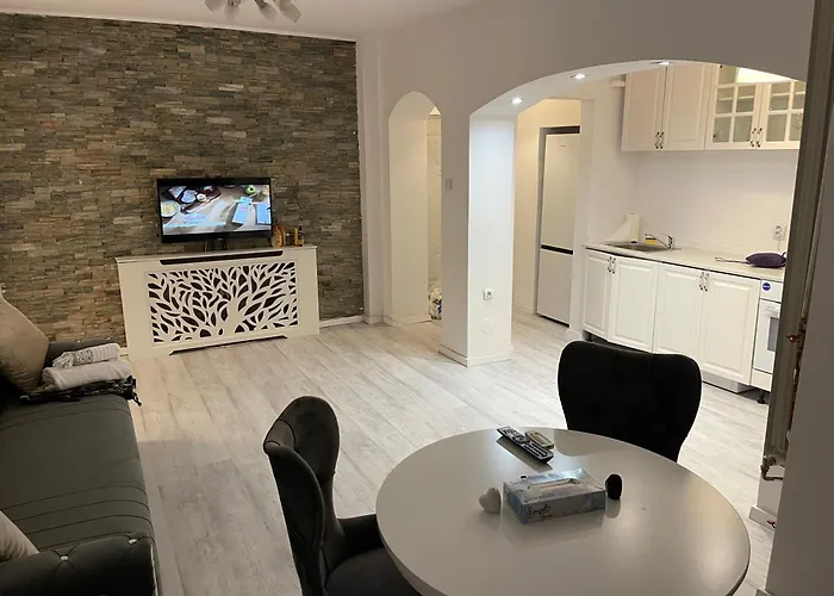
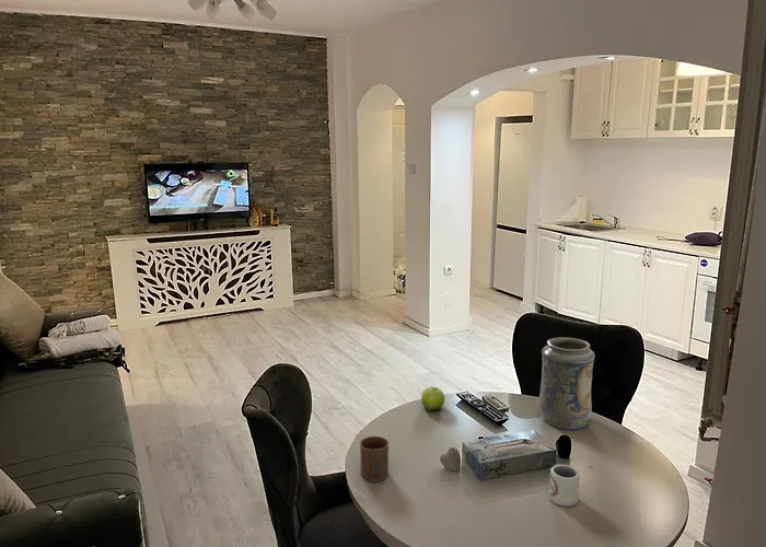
+ cup [359,435,390,484]
+ cup [548,464,581,508]
+ decorative vase [538,337,595,431]
+ fruit [420,386,445,412]
